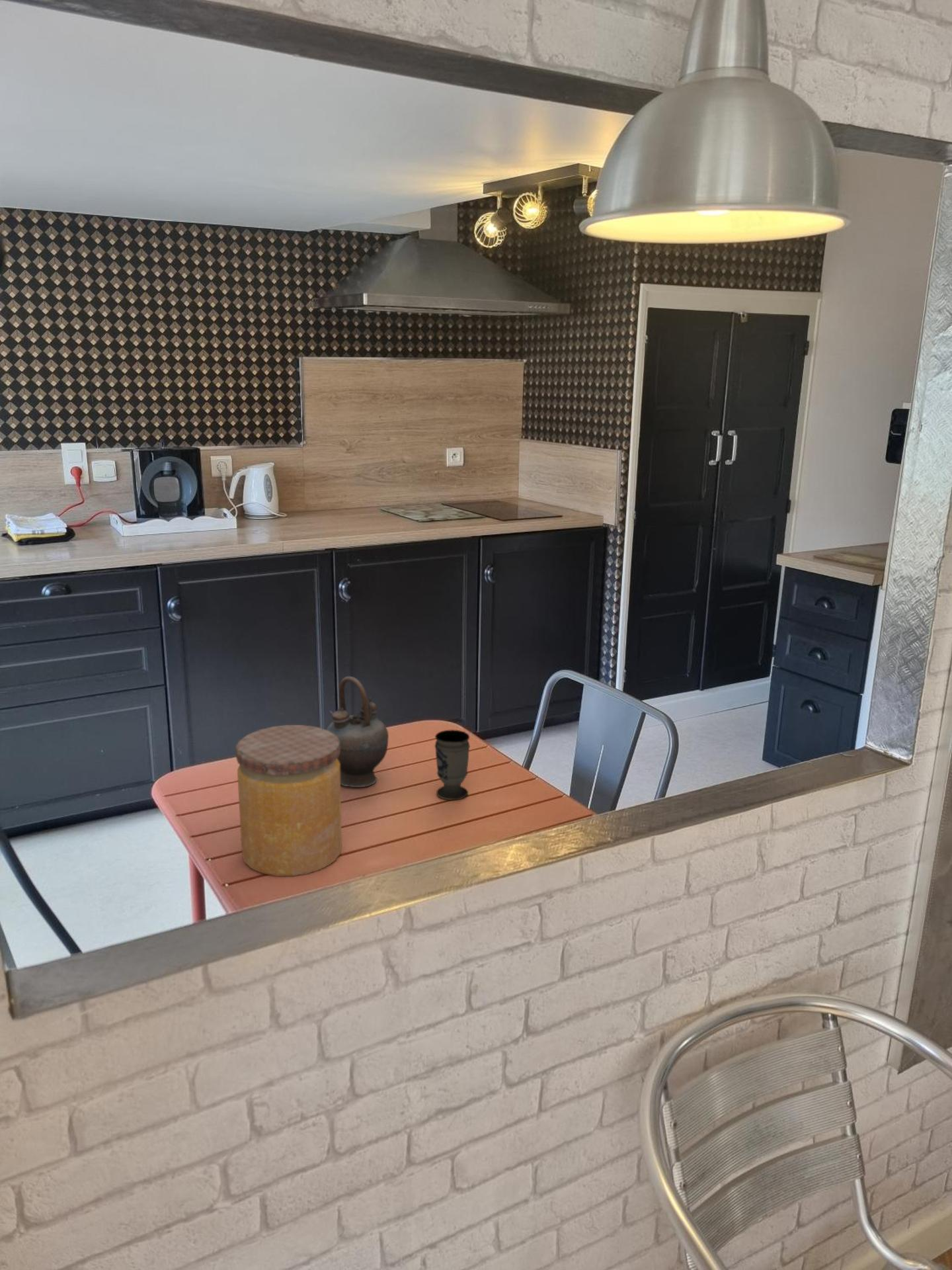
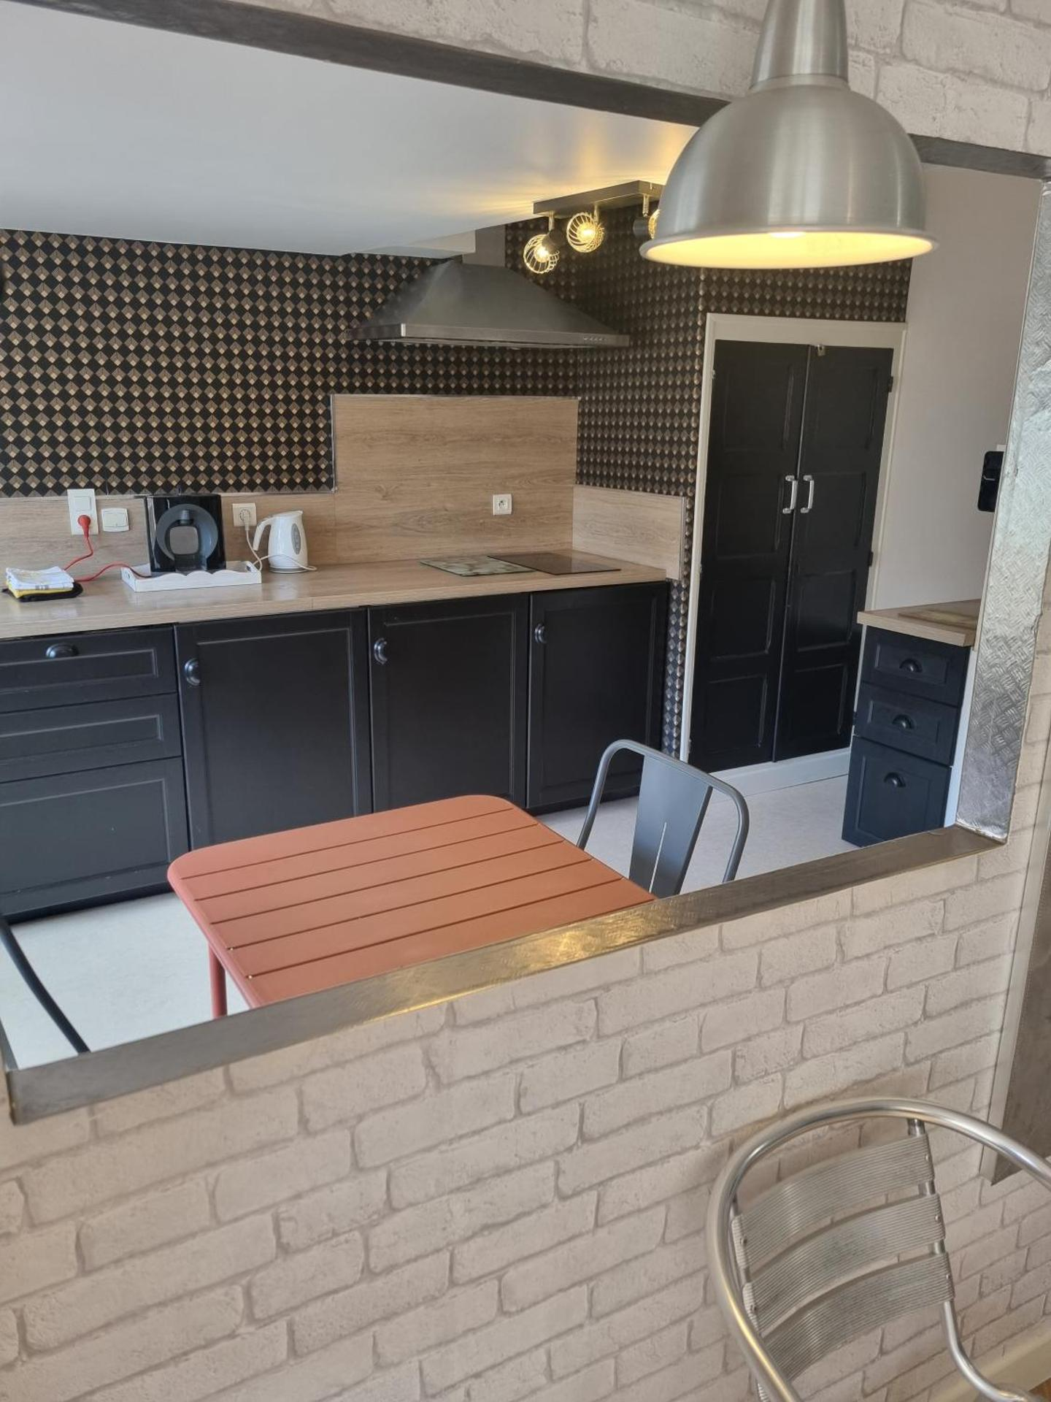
- teapot [326,676,389,788]
- cup [434,729,471,800]
- jar [235,724,342,877]
